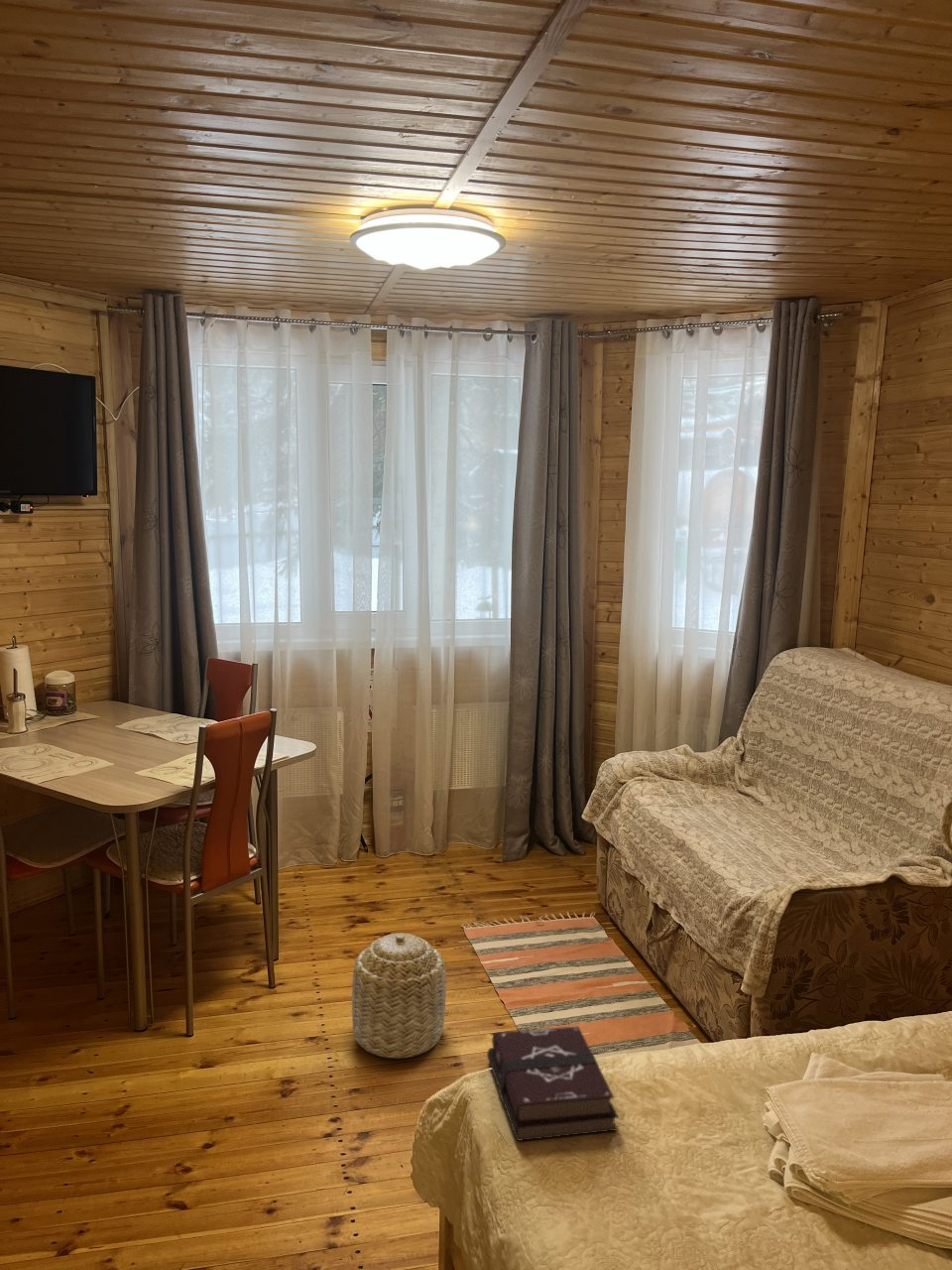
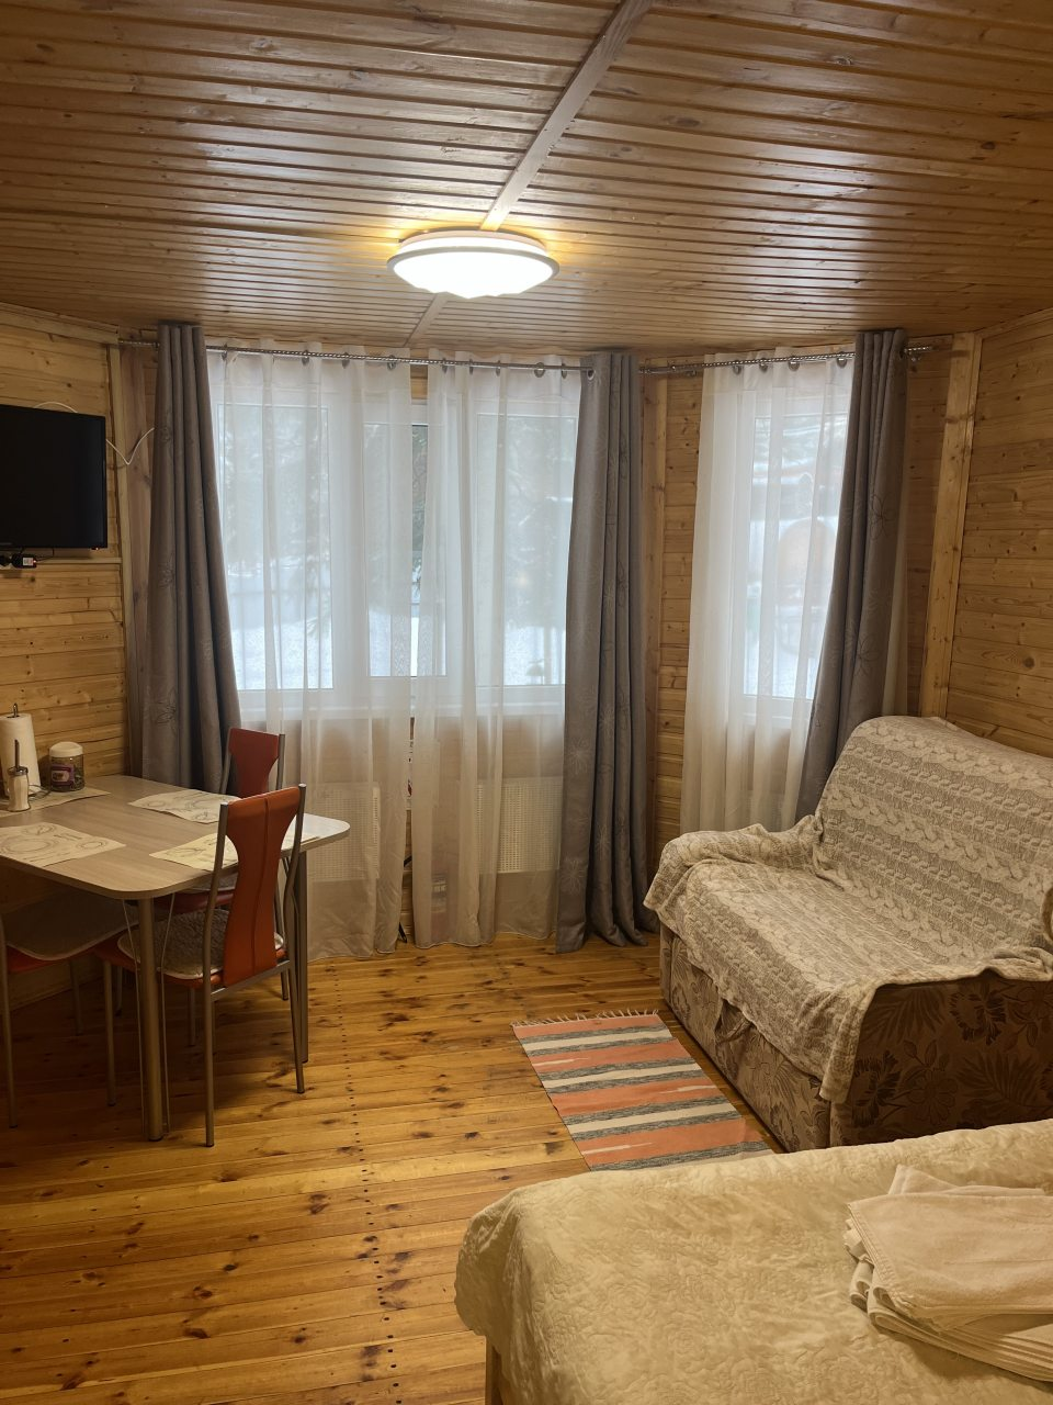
- basket [351,932,447,1060]
- hardback book [486,1026,619,1142]
